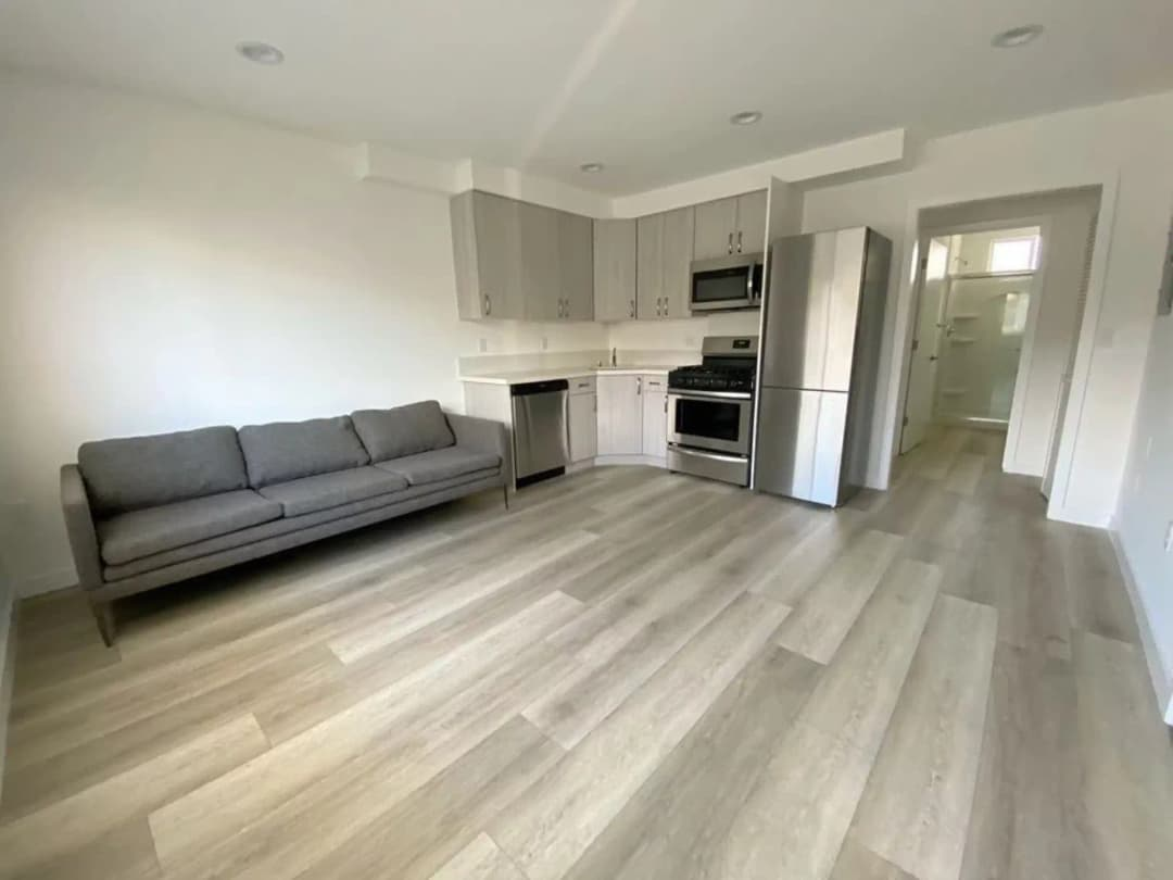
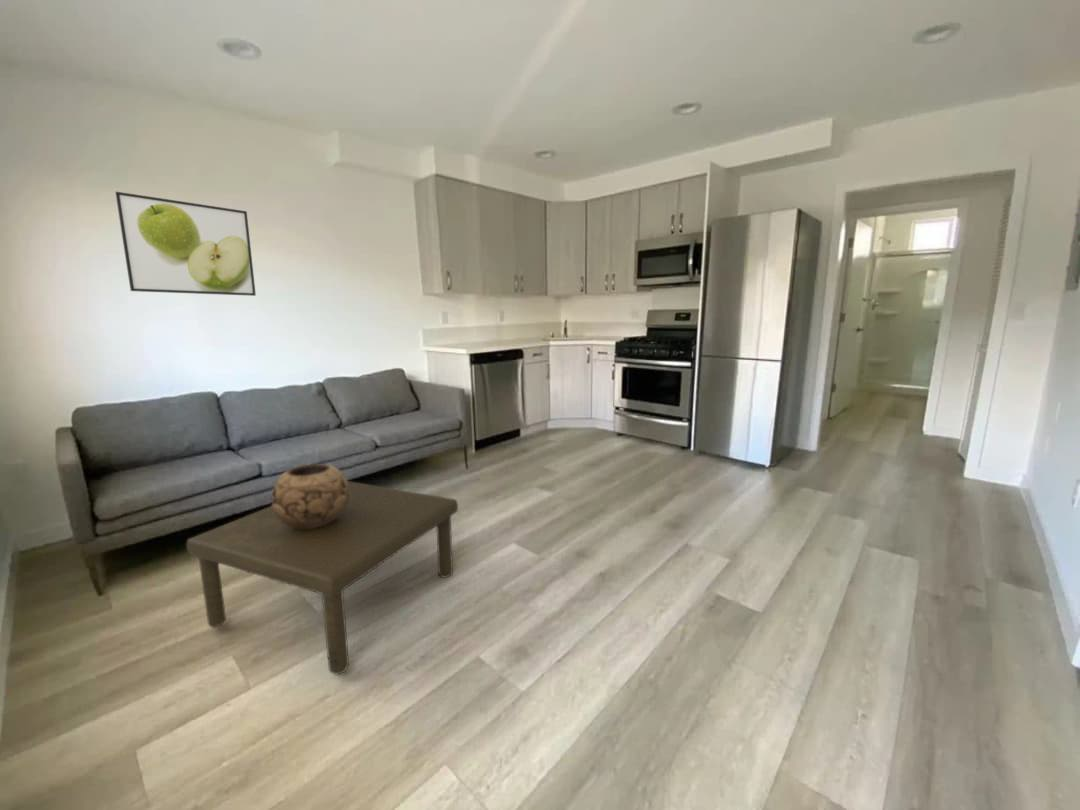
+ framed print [114,191,257,297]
+ coffee table [186,480,459,676]
+ decorative bowl [271,463,350,529]
